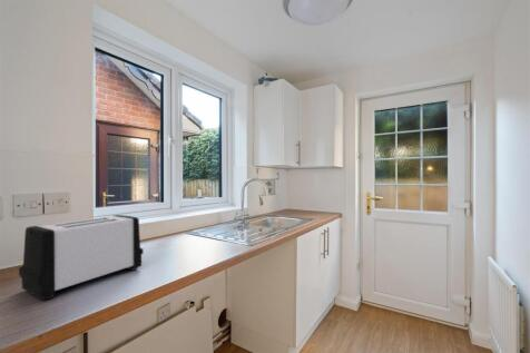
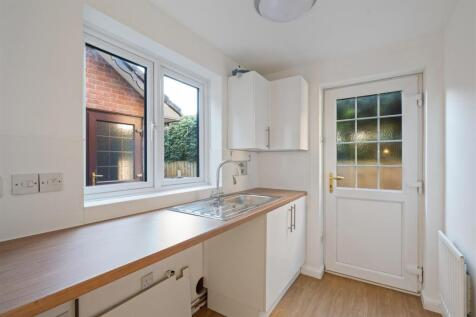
- toaster [18,214,145,301]
